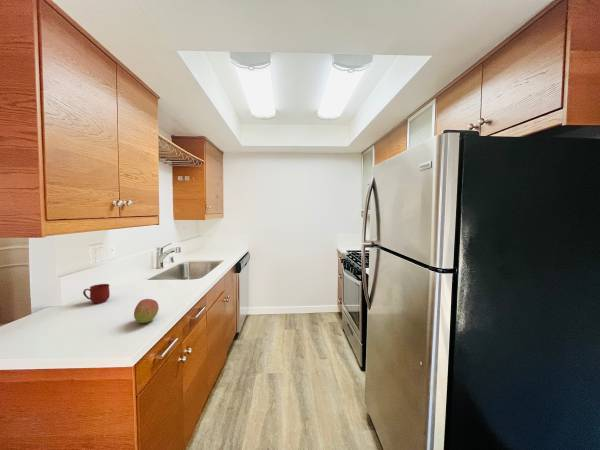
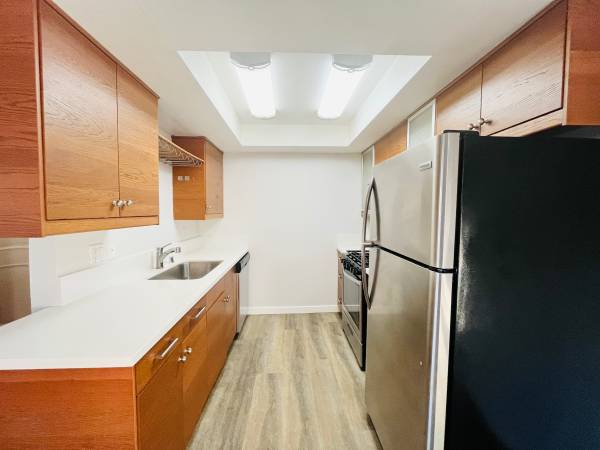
- mug [82,283,111,305]
- fruit [133,298,160,324]
